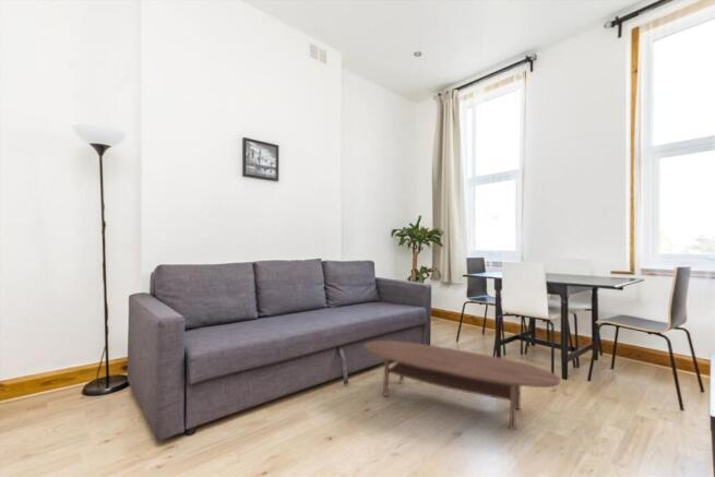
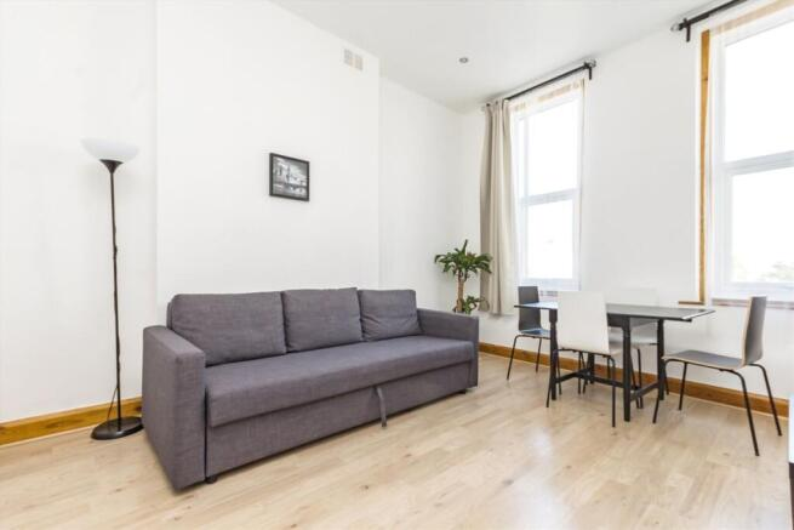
- coffee table [364,339,561,431]
